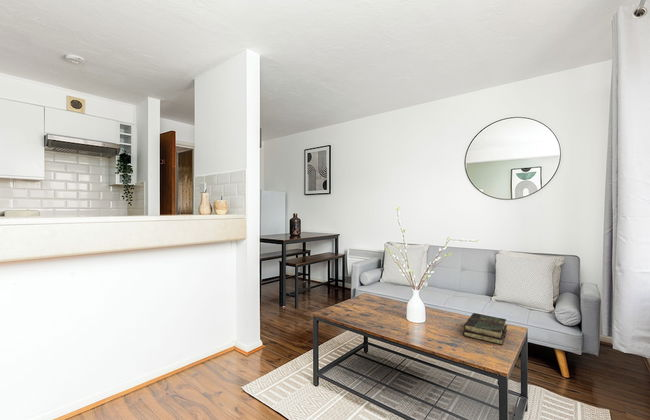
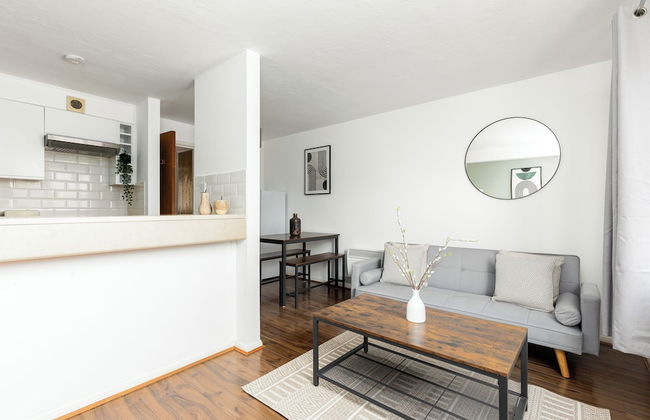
- book [462,312,508,346]
